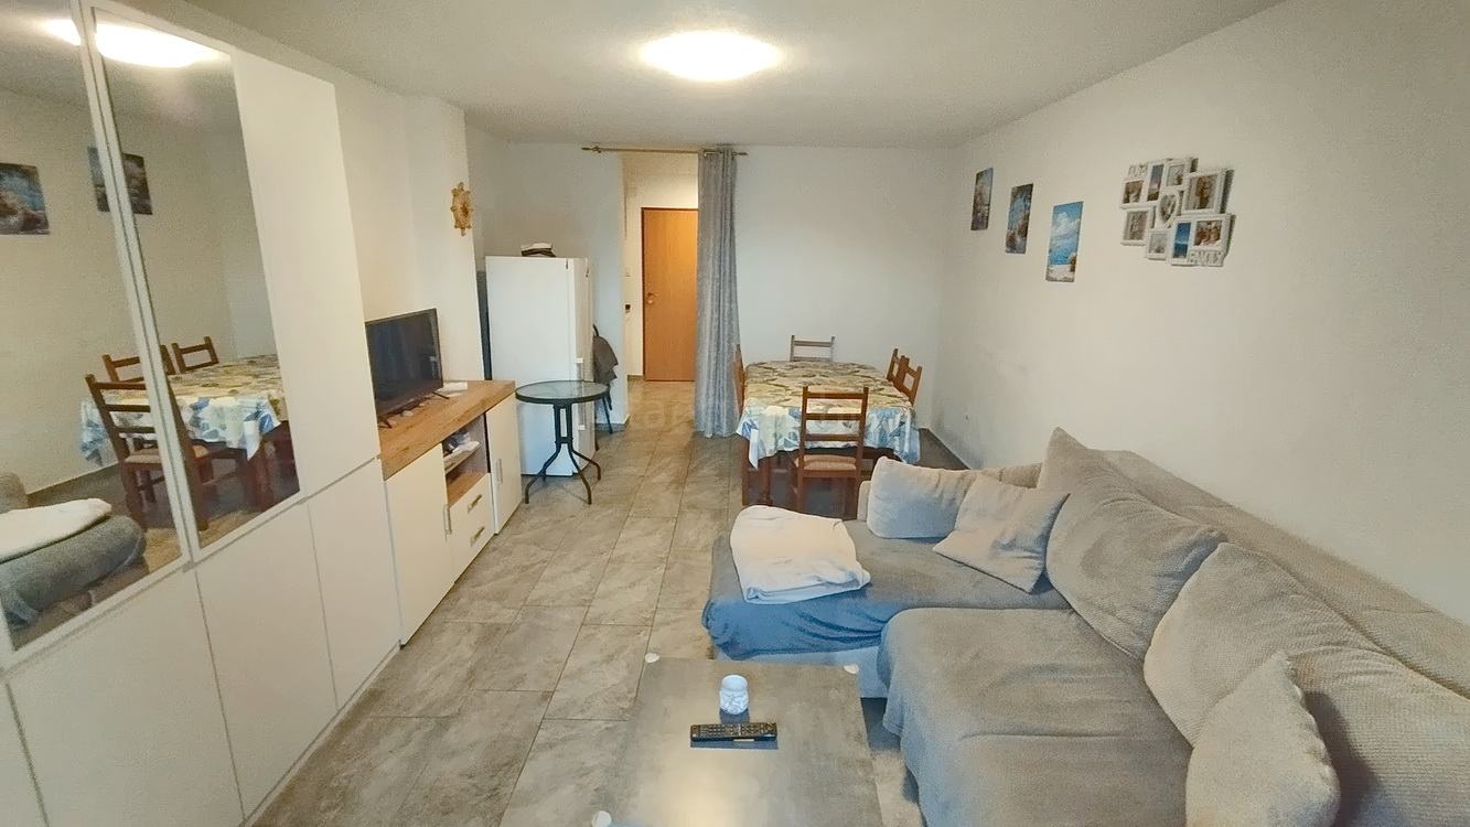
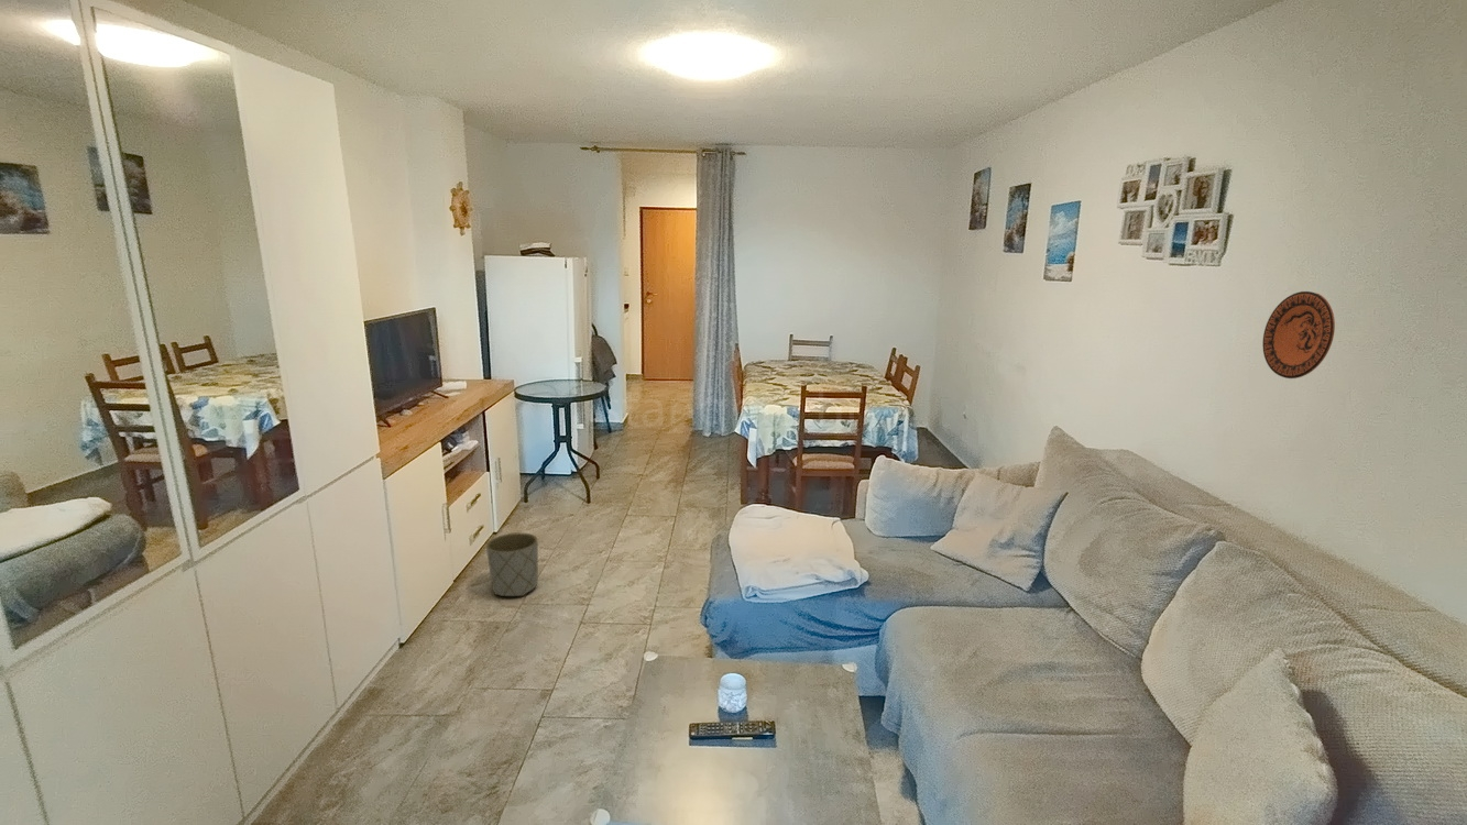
+ decorative plate [1261,290,1336,380]
+ planter [485,531,539,597]
